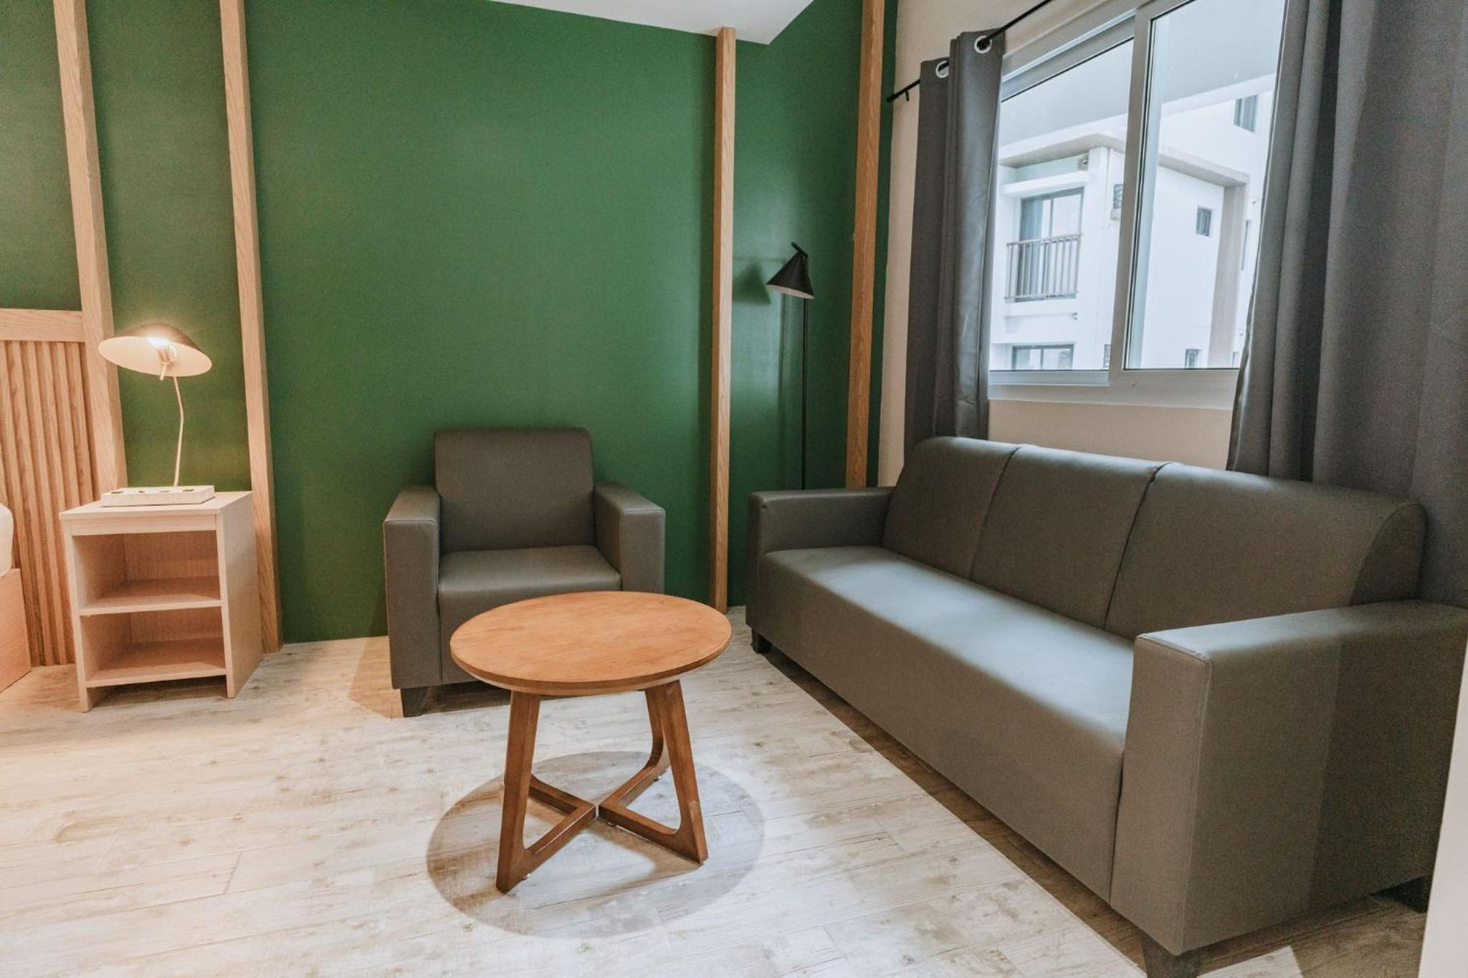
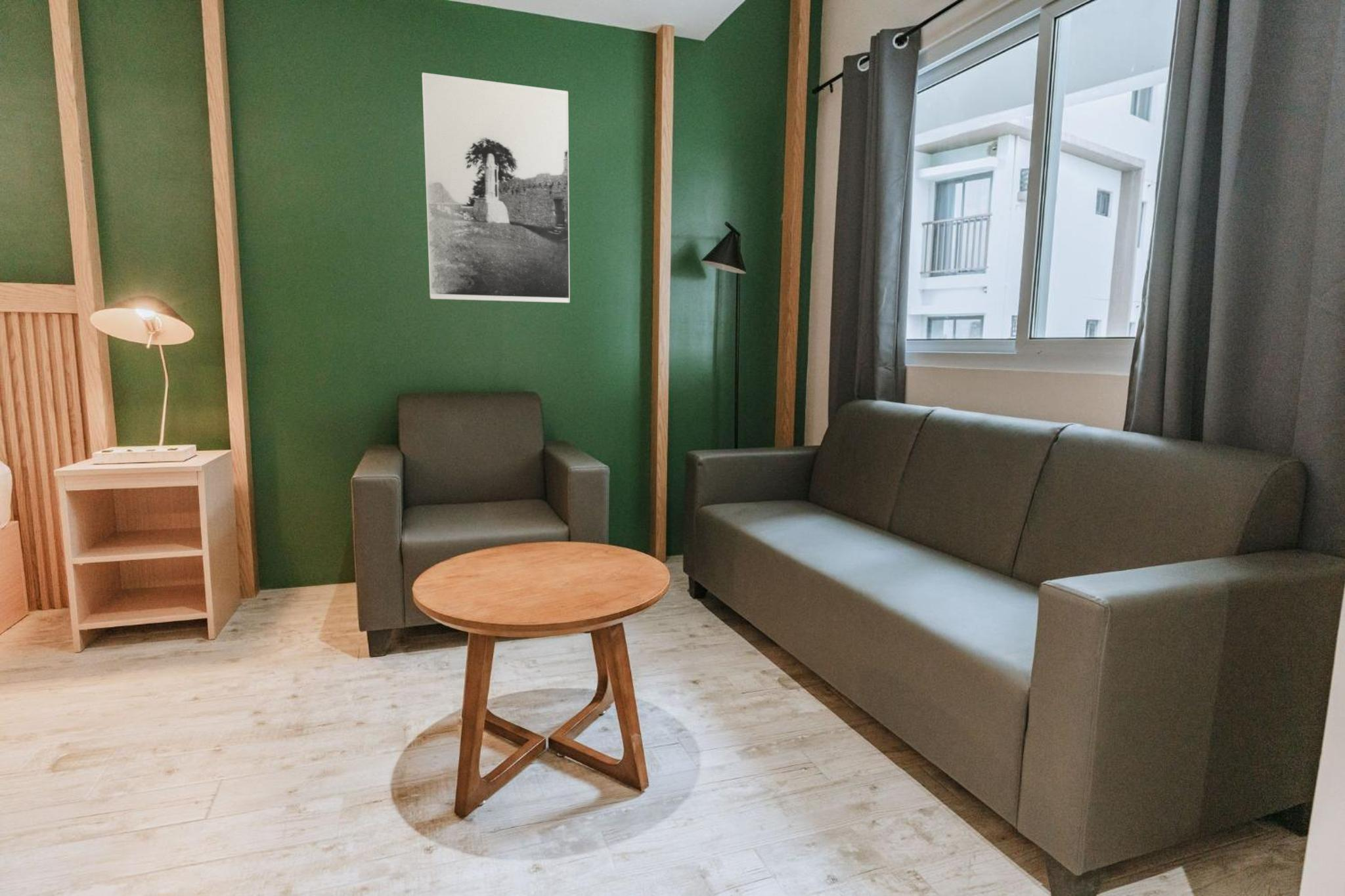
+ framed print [421,72,571,303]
